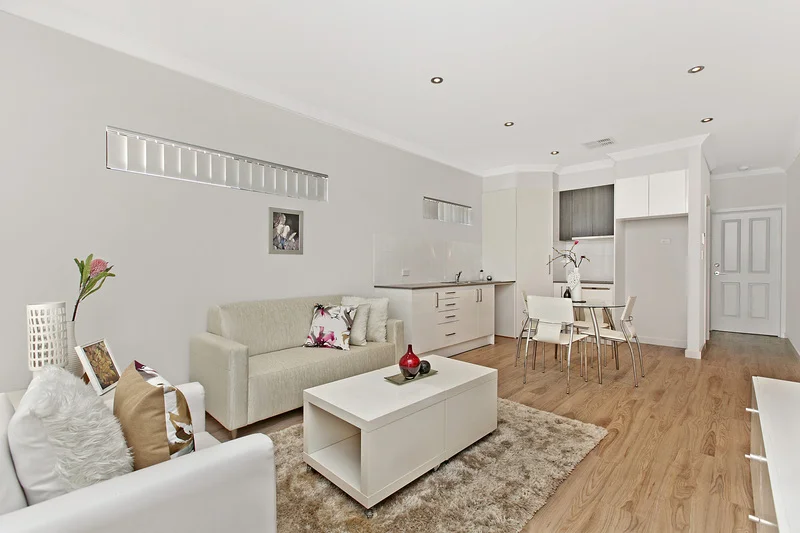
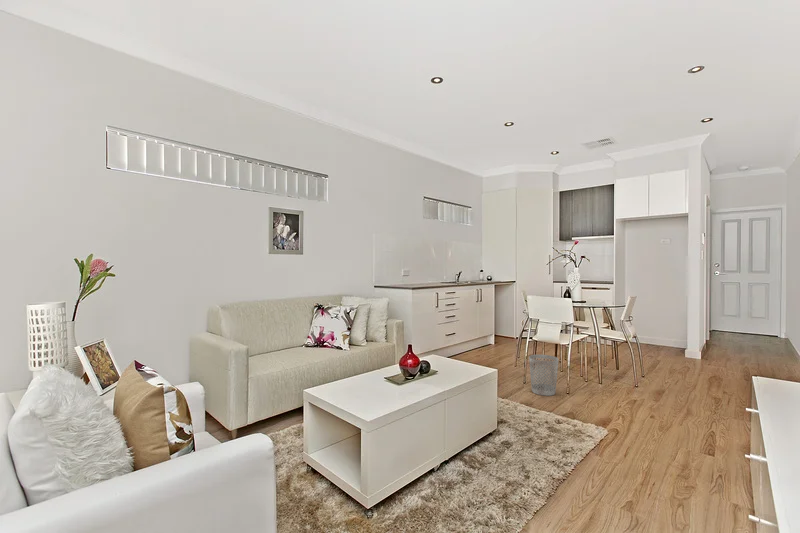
+ wastebasket [528,354,560,397]
